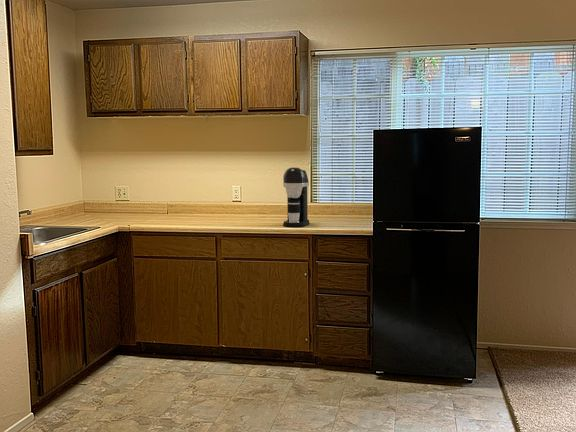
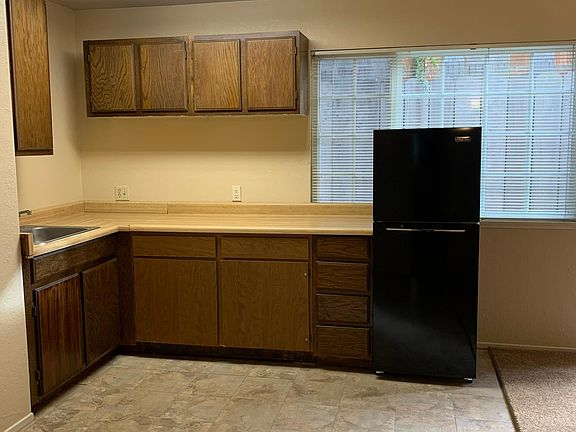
- coffee maker [282,166,311,228]
